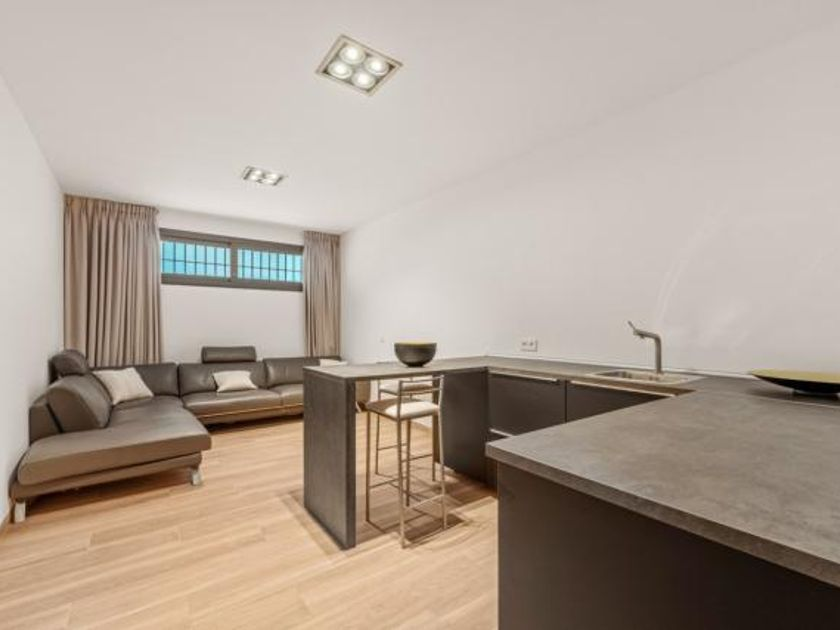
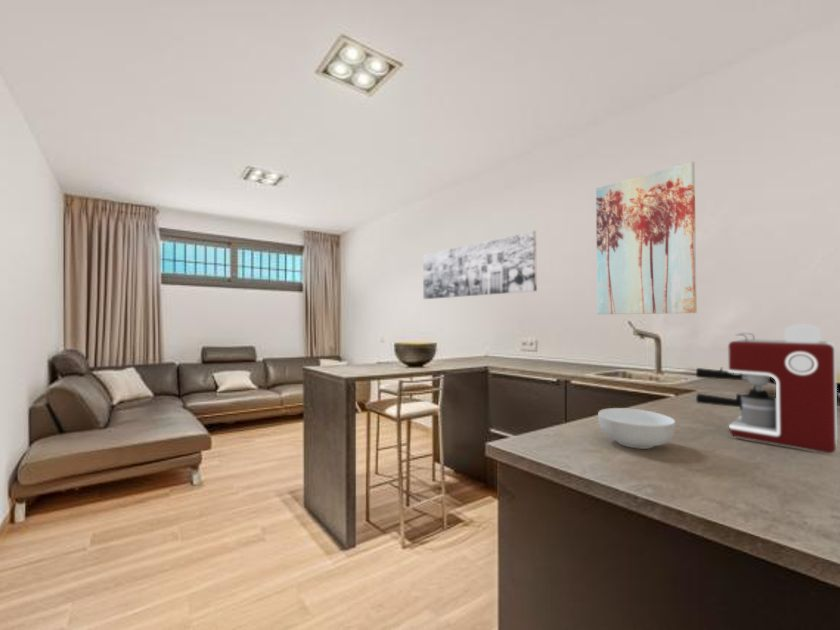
+ cereal bowl [597,407,677,450]
+ wall art [595,160,698,315]
+ coffee maker [695,323,838,454]
+ wall art [422,229,538,300]
